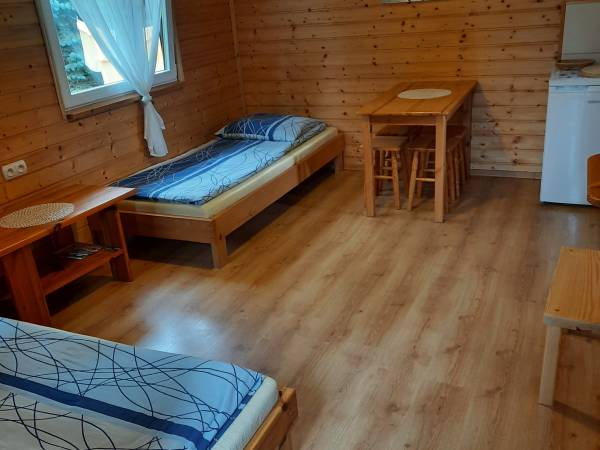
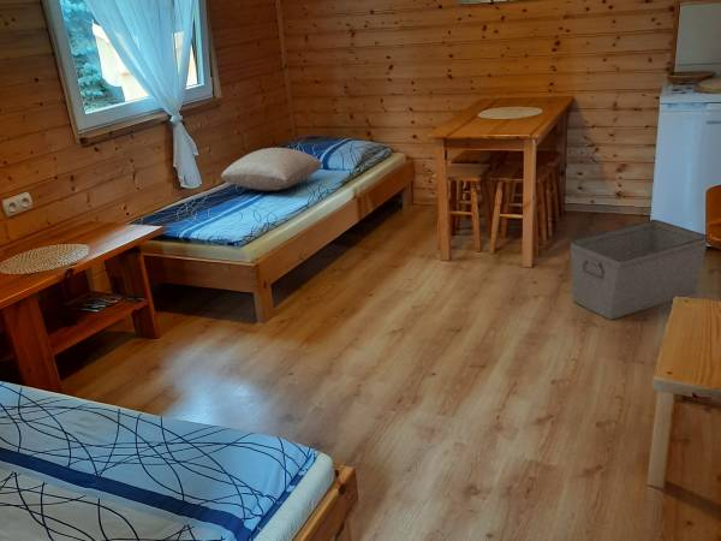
+ pillow [220,147,323,191]
+ storage bin [568,219,708,321]
